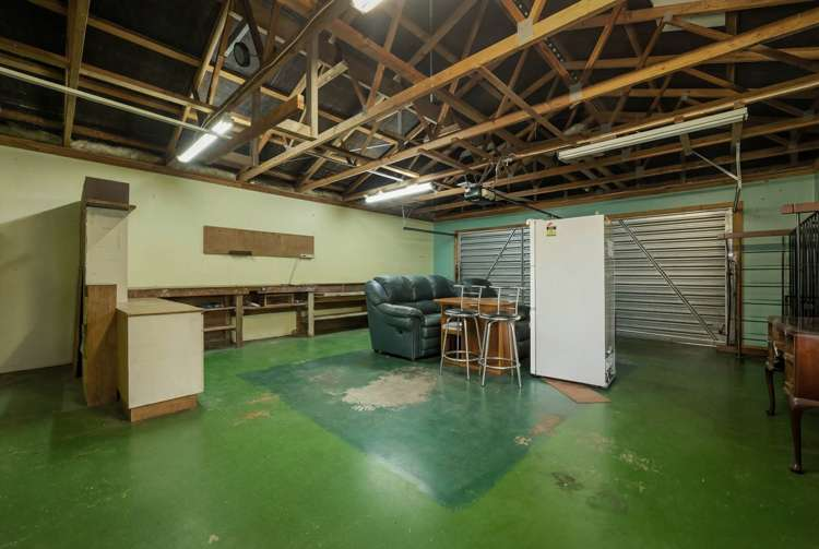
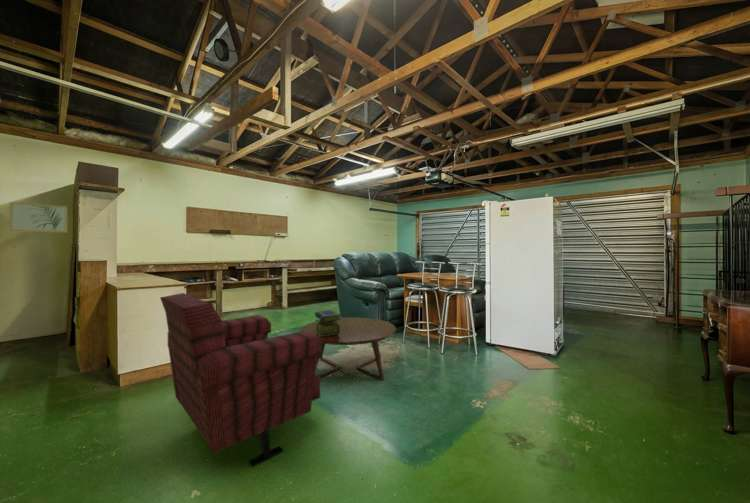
+ wall art [9,201,68,234]
+ coffee table [299,316,397,381]
+ armchair [159,292,321,468]
+ stack of books [314,308,342,337]
